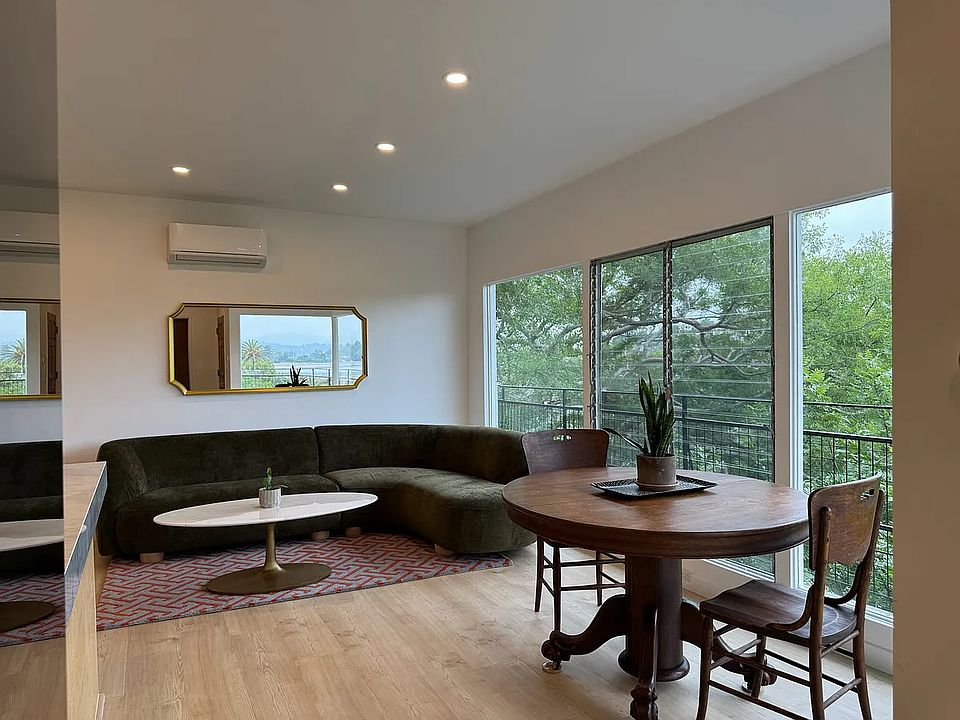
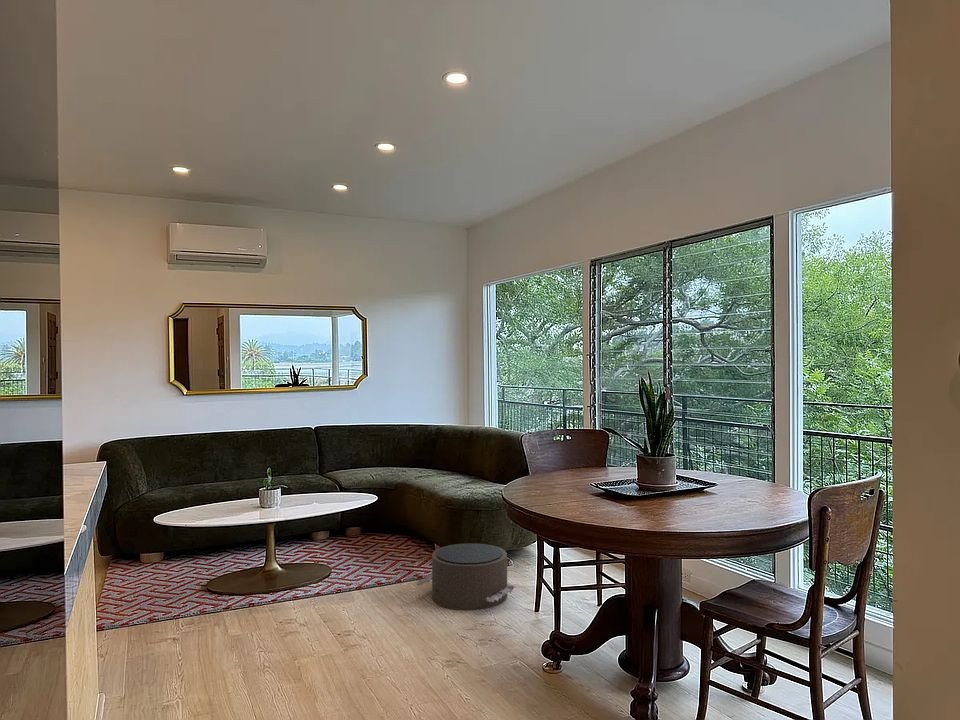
+ pouf [415,542,517,611]
